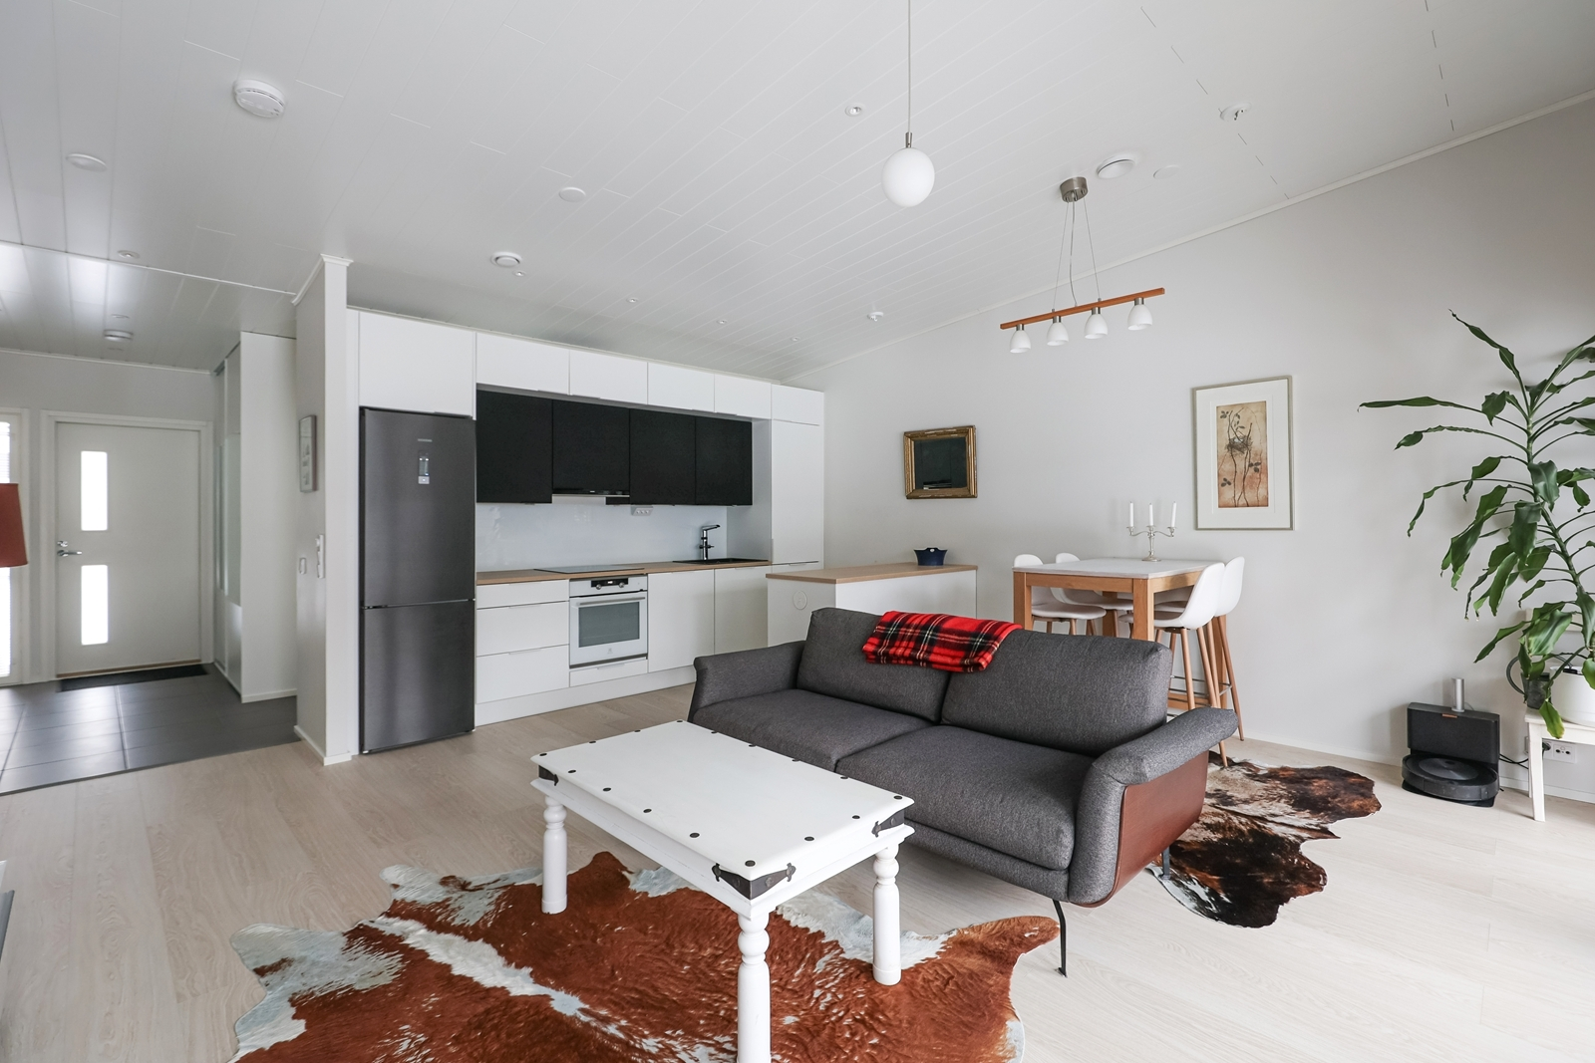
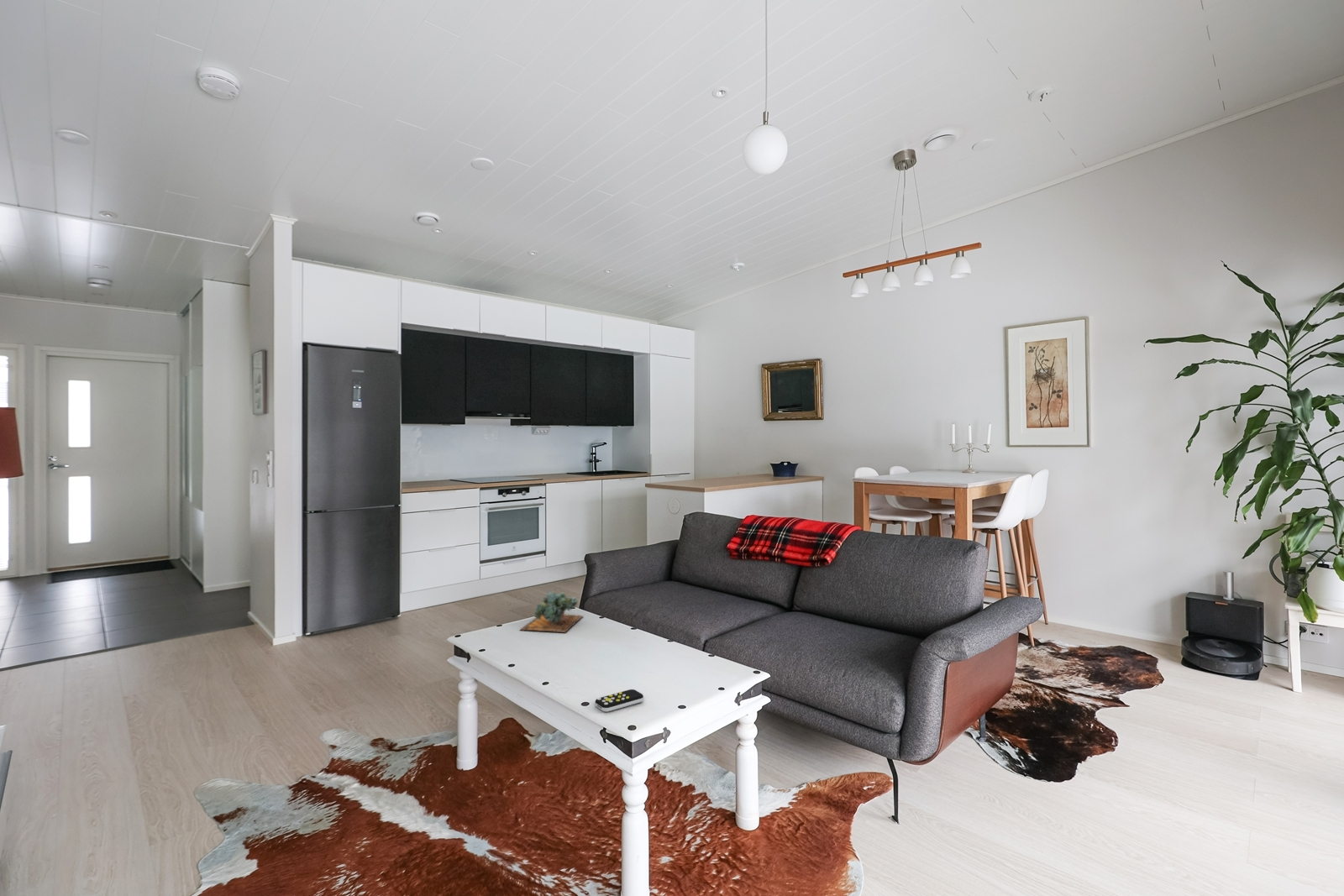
+ remote control [594,689,644,713]
+ succulent plant [519,590,585,633]
